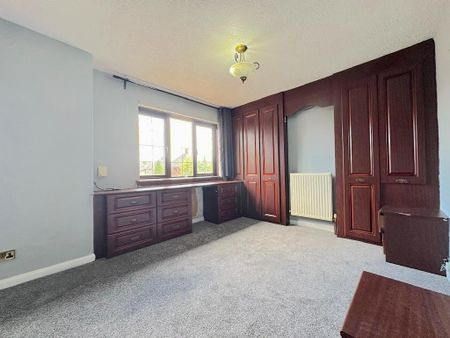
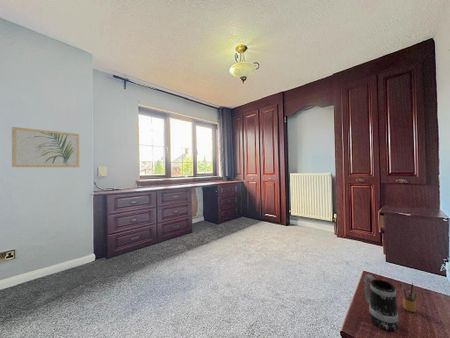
+ pencil box [398,281,418,313]
+ wall art [11,126,80,168]
+ mug [363,274,399,331]
